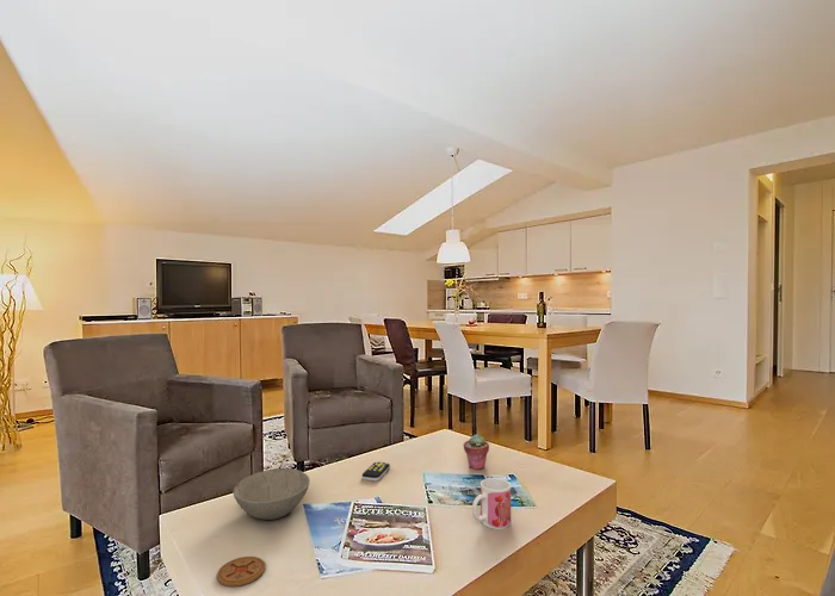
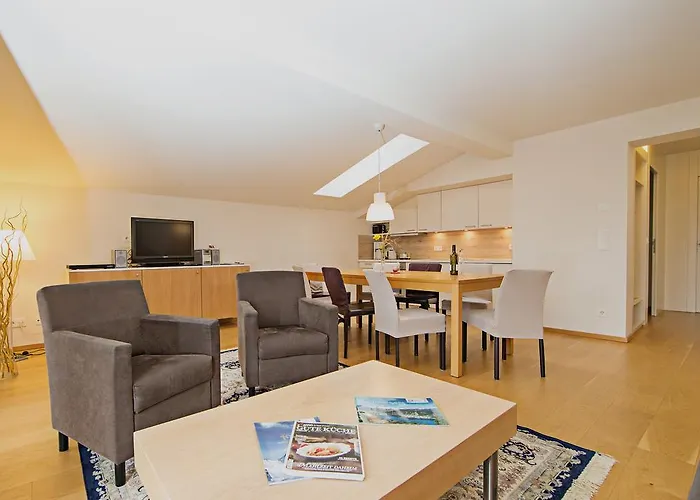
- bowl [231,467,311,521]
- remote control [361,460,391,482]
- mug [471,477,512,530]
- coaster [216,555,266,588]
- potted succulent [462,433,490,471]
